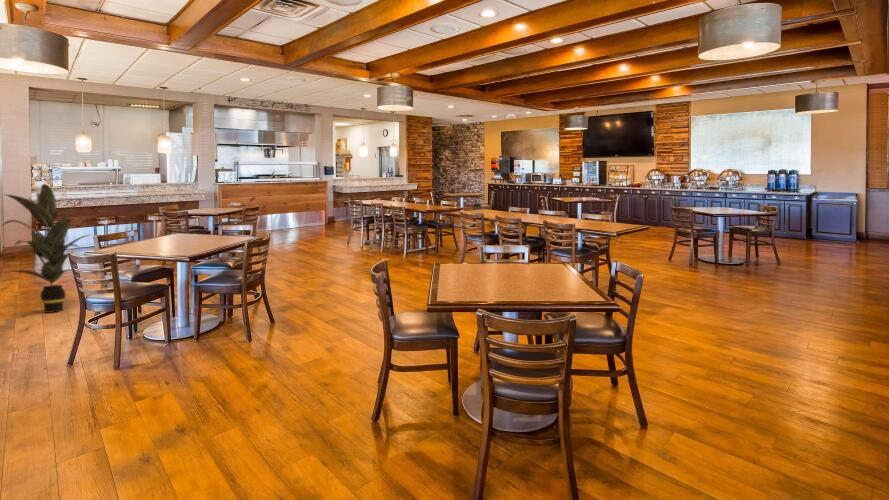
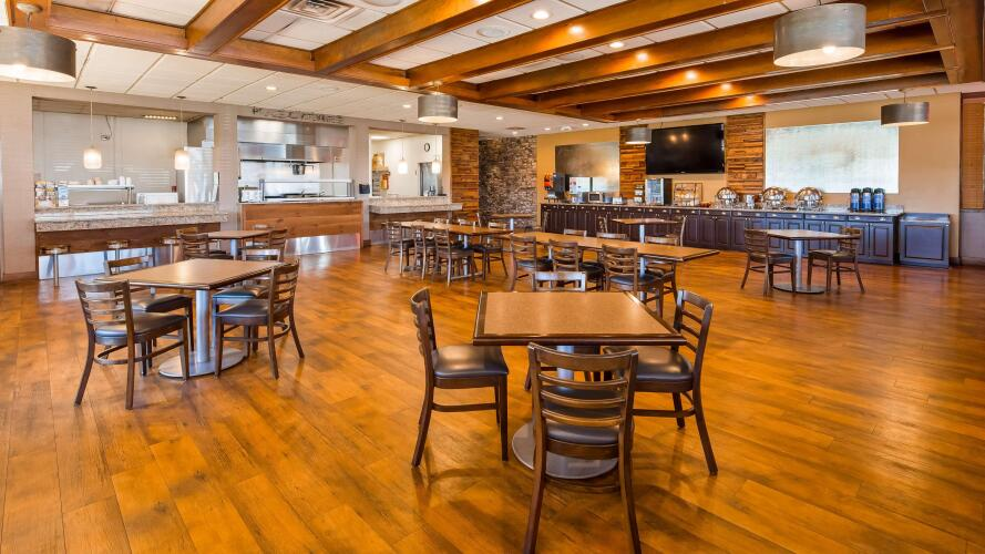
- indoor plant [0,183,91,314]
